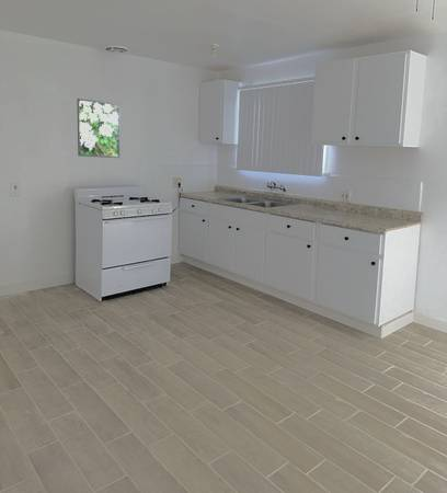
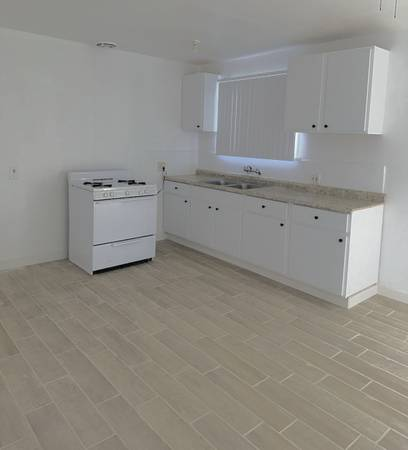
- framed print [76,98,121,159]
